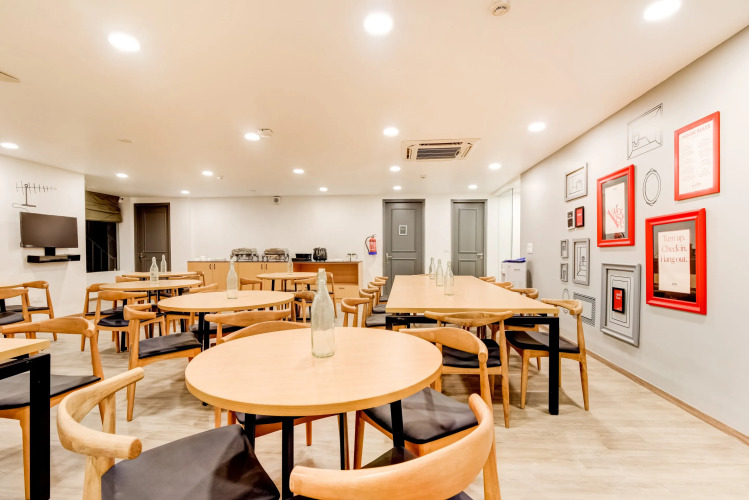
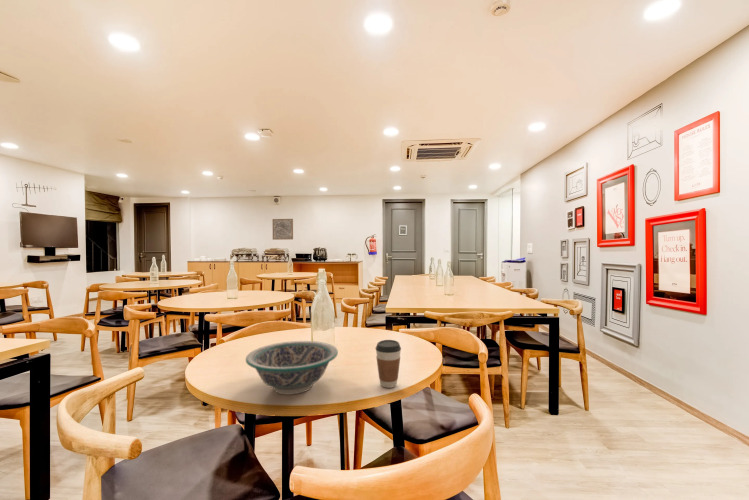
+ wall art [272,218,294,241]
+ coffee cup [375,339,402,389]
+ bowl [245,340,339,396]
